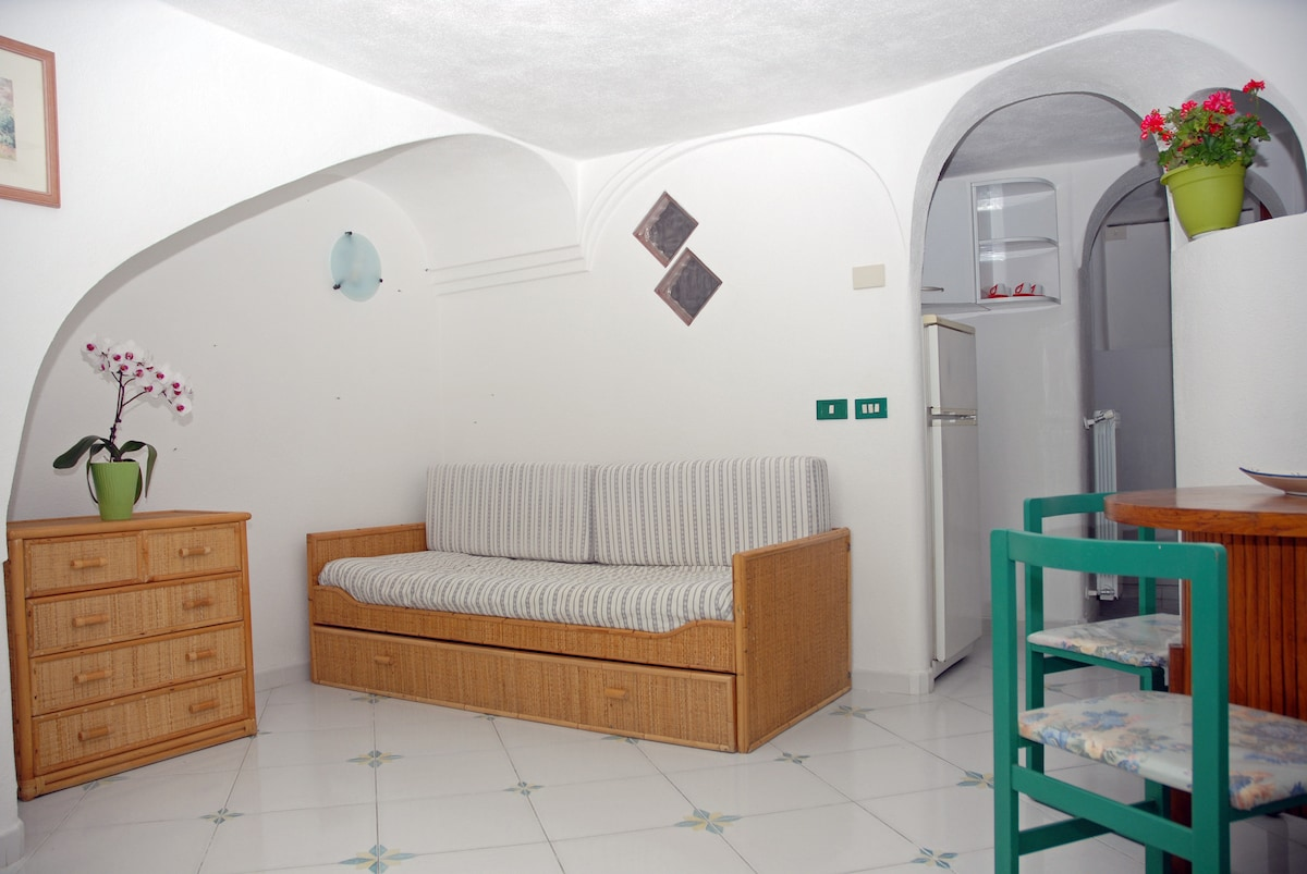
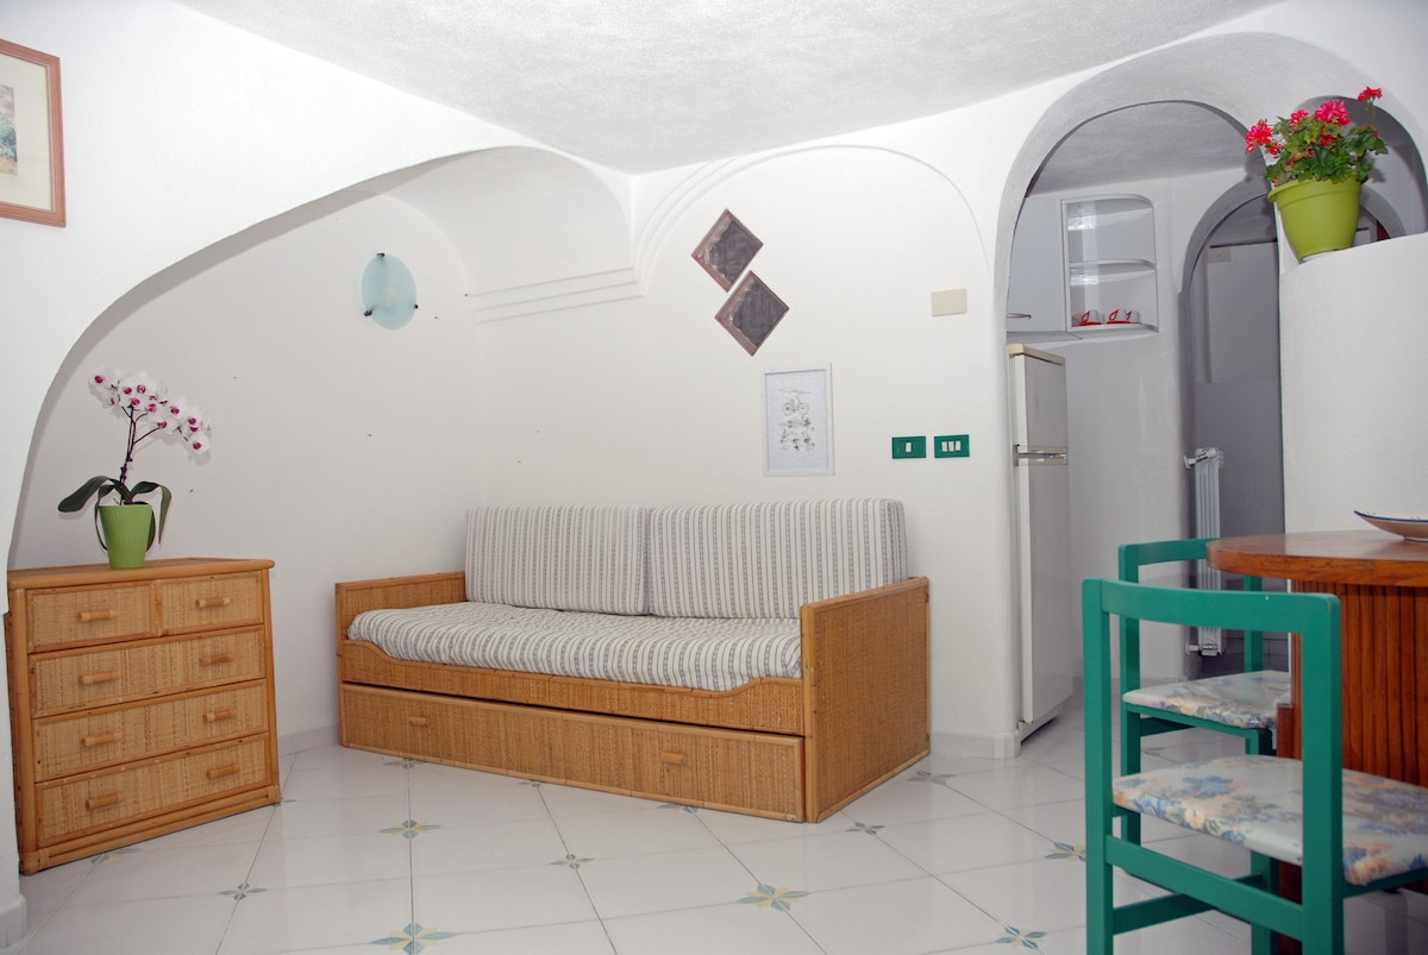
+ wall art [758,362,837,478]
